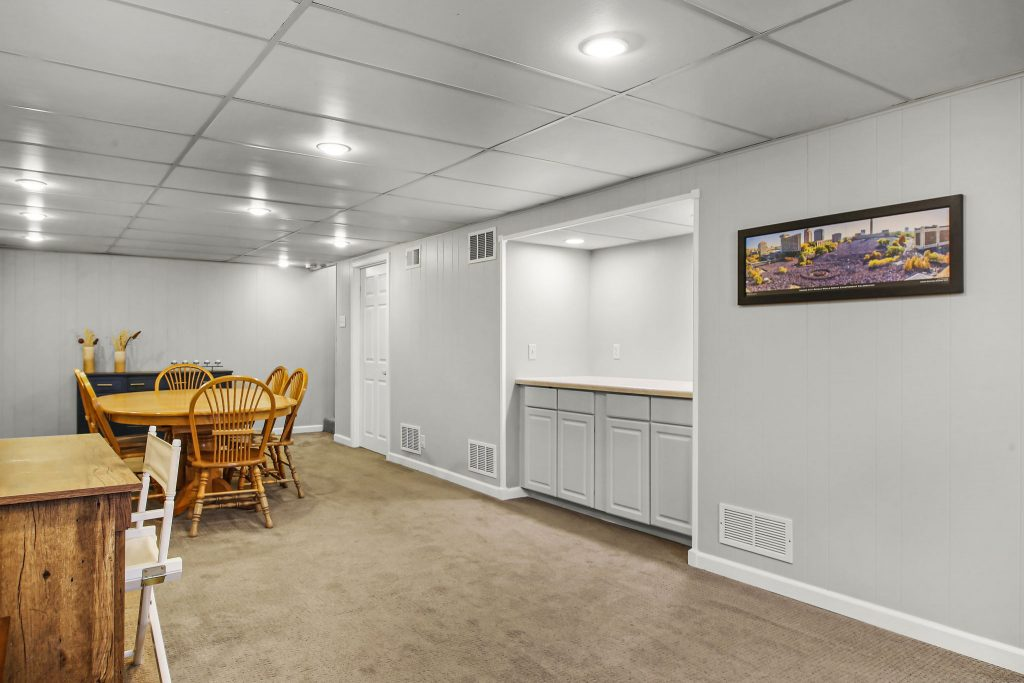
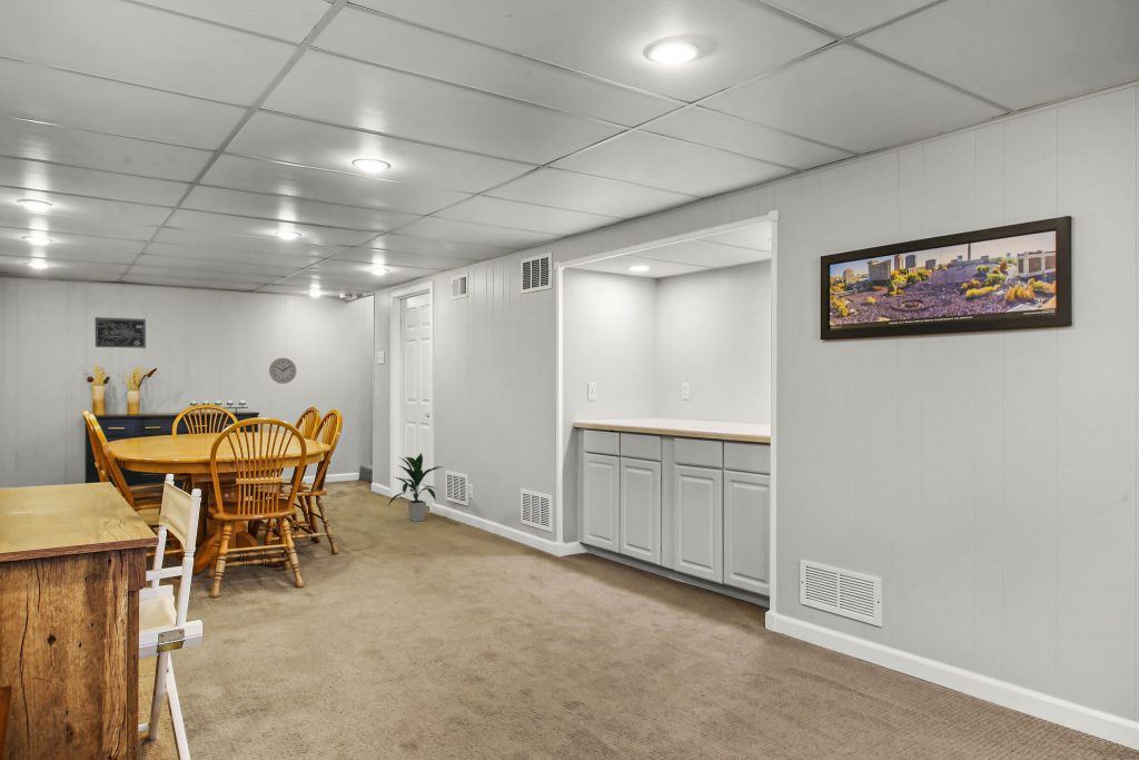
+ indoor plant [386,452,443,523]
+ wall clock [268,357,297,385]
+ wall art [95,316,147,349]
